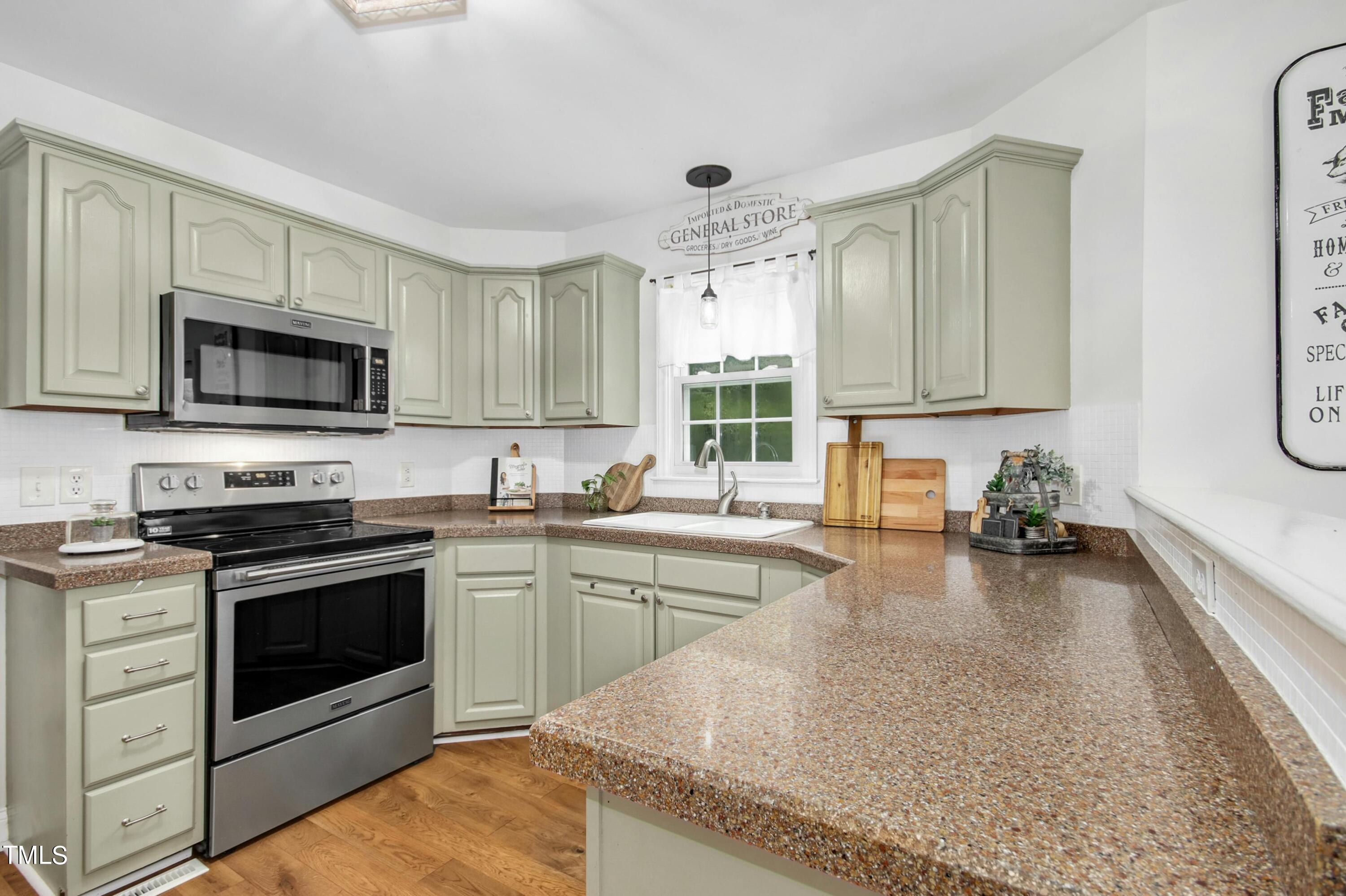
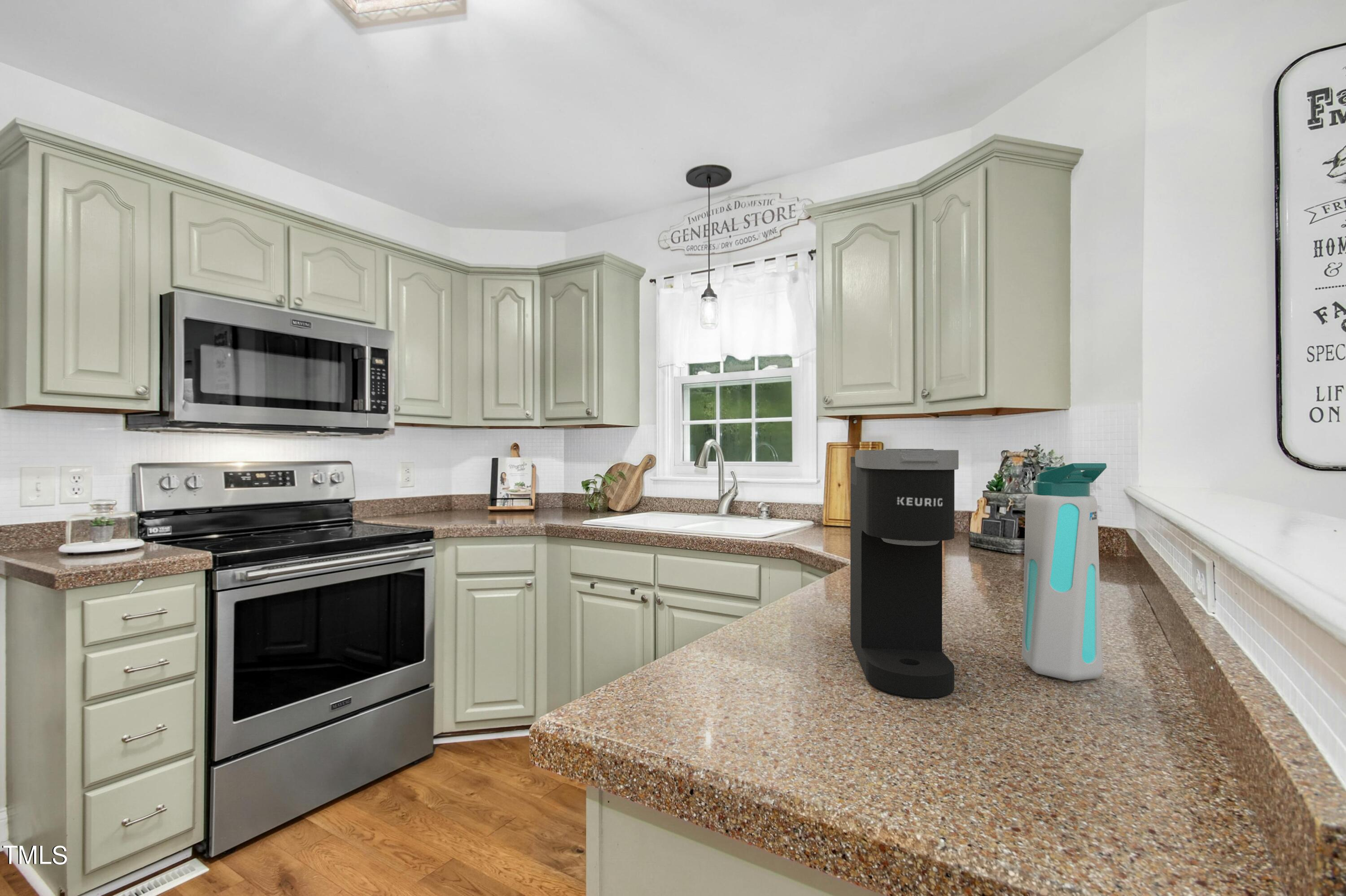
+ coffee maker [850,448,959,700]
+ water bottle [1021,463,1107,682]
